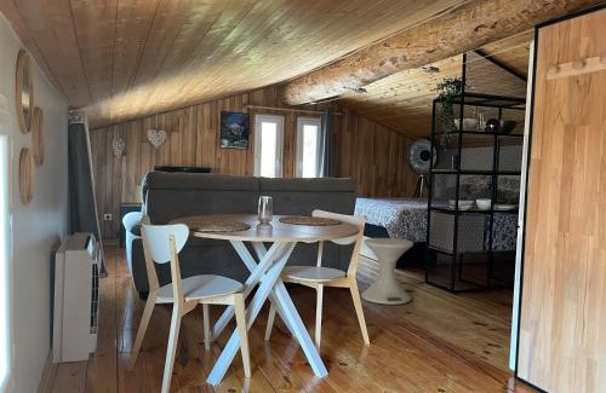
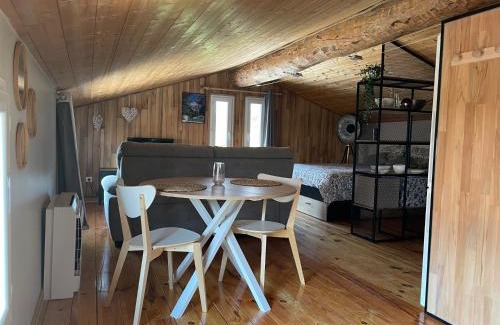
- side table [360,237,415,306]
